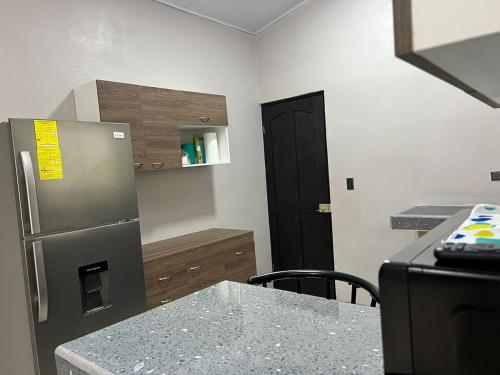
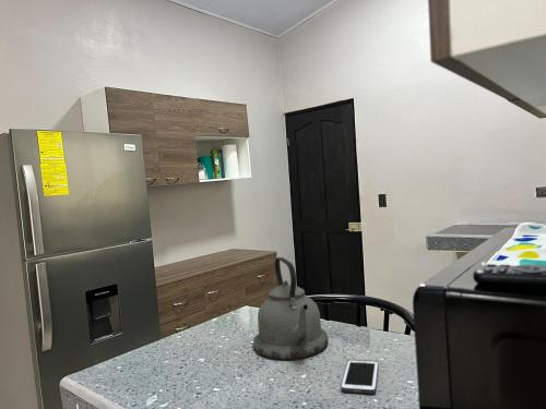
+ cell phone [340,359,380,395]
+ kettle [252,256,330,360]
